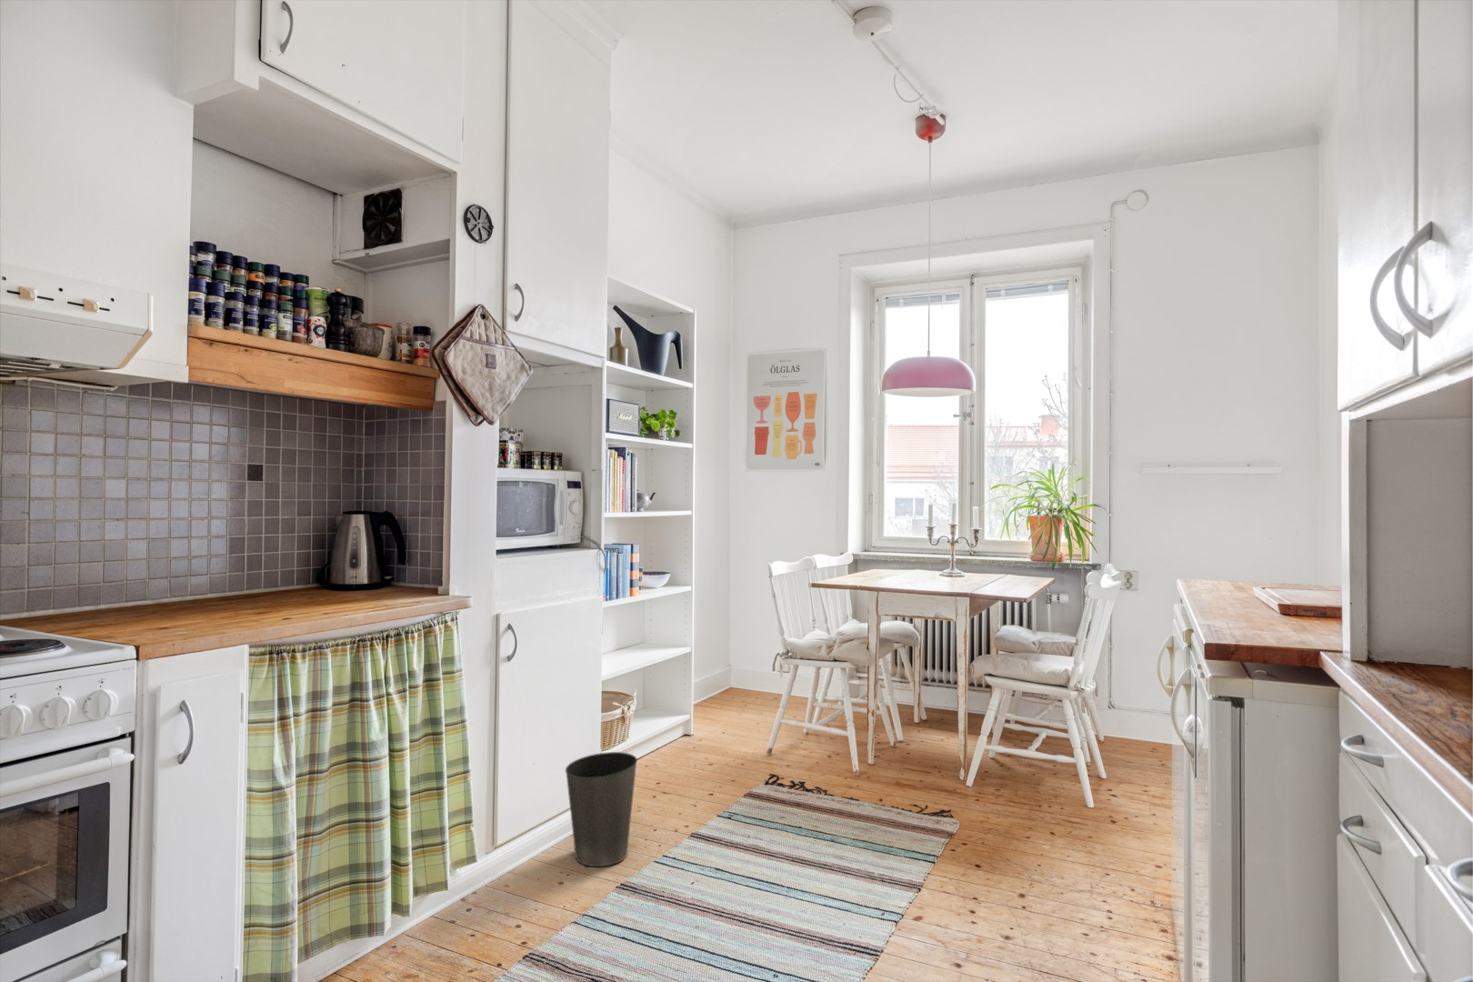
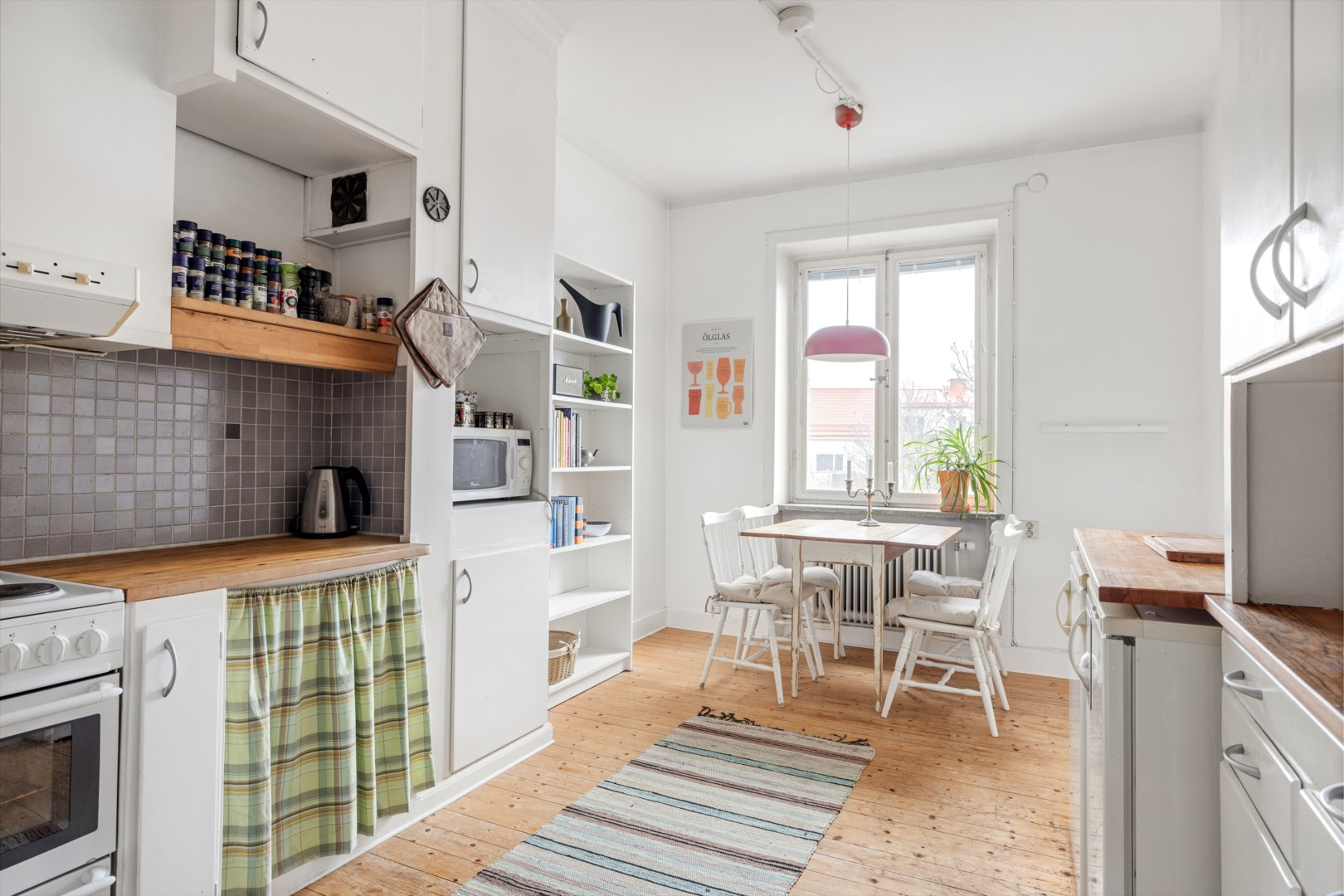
- waste basket [564,751,638,867]
